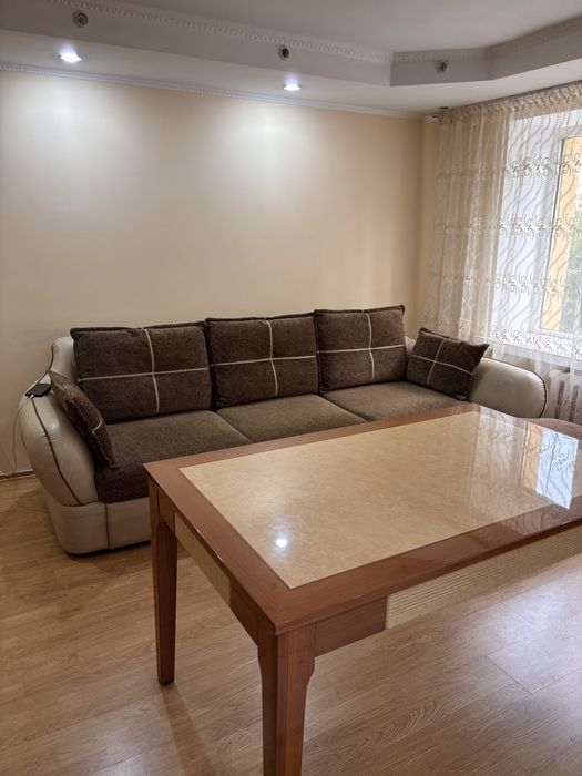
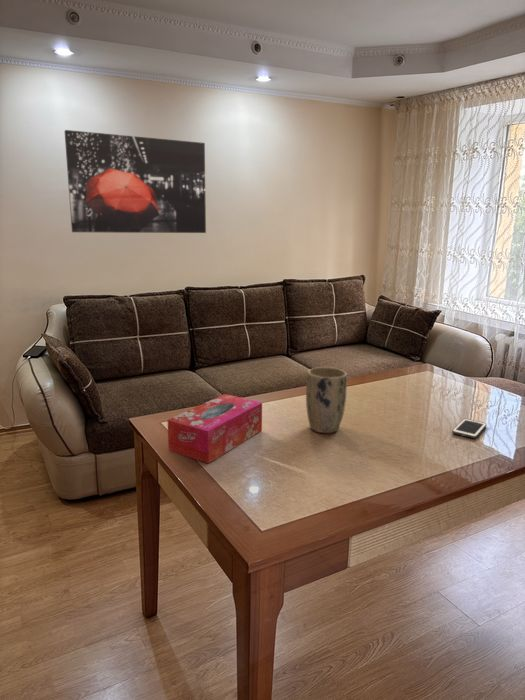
+ wall art [64,129,207,234]
+ plant pot [305,366,348,434]
+ cell phone [451,418,487,439]
+ tissue box [167,393,263,464]
